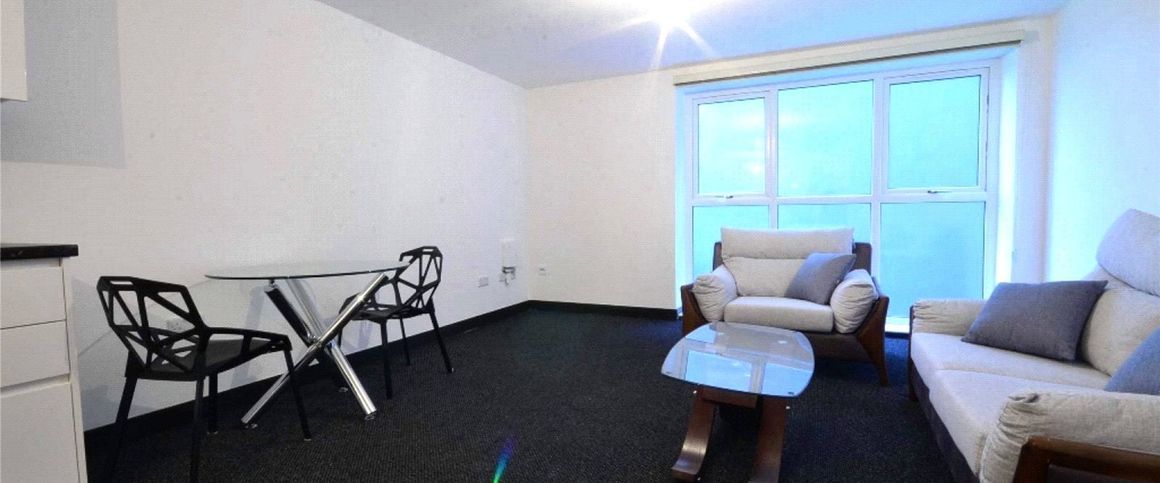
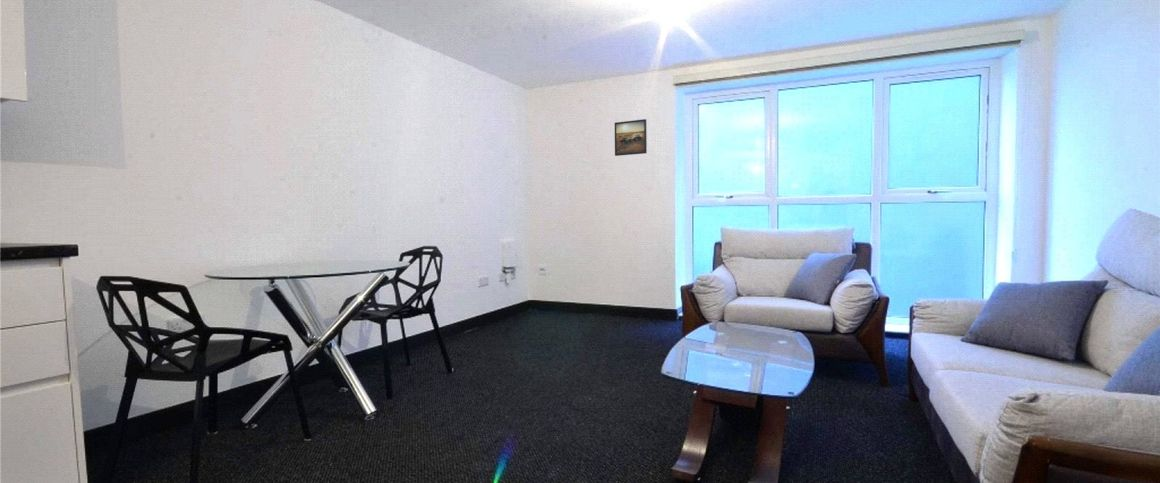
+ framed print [614,118,648,157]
